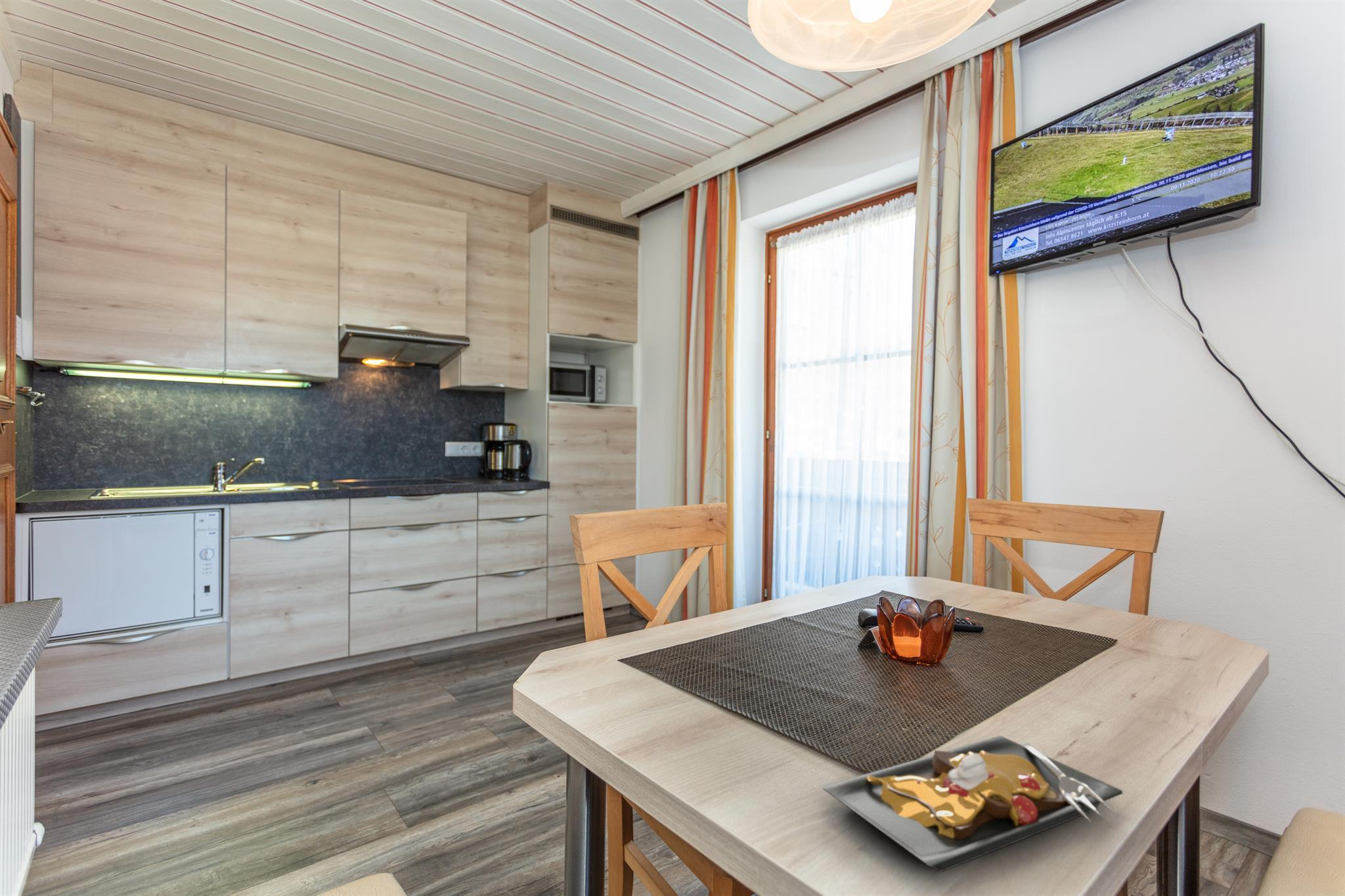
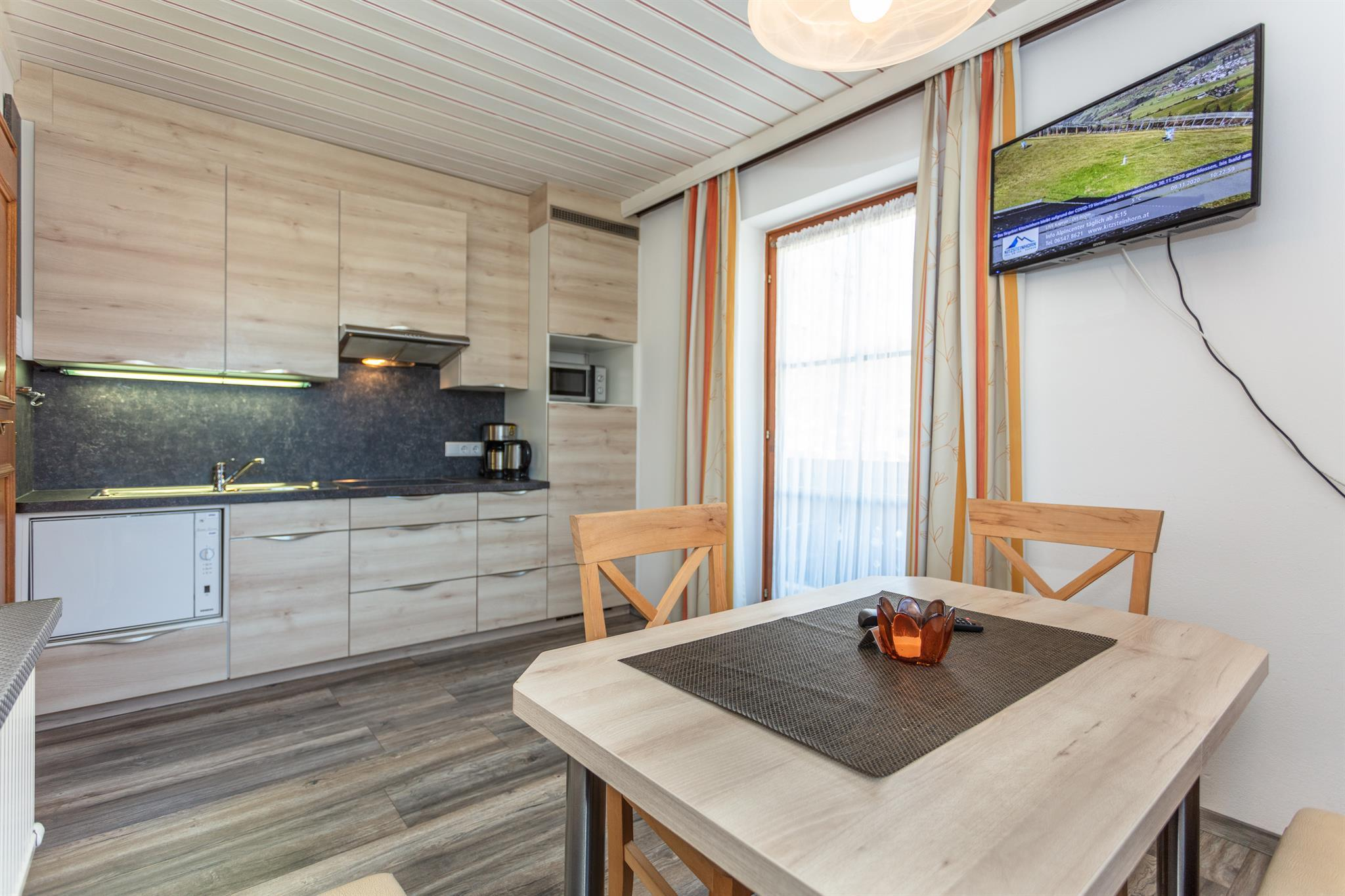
- plate [822,735,1124,872]
